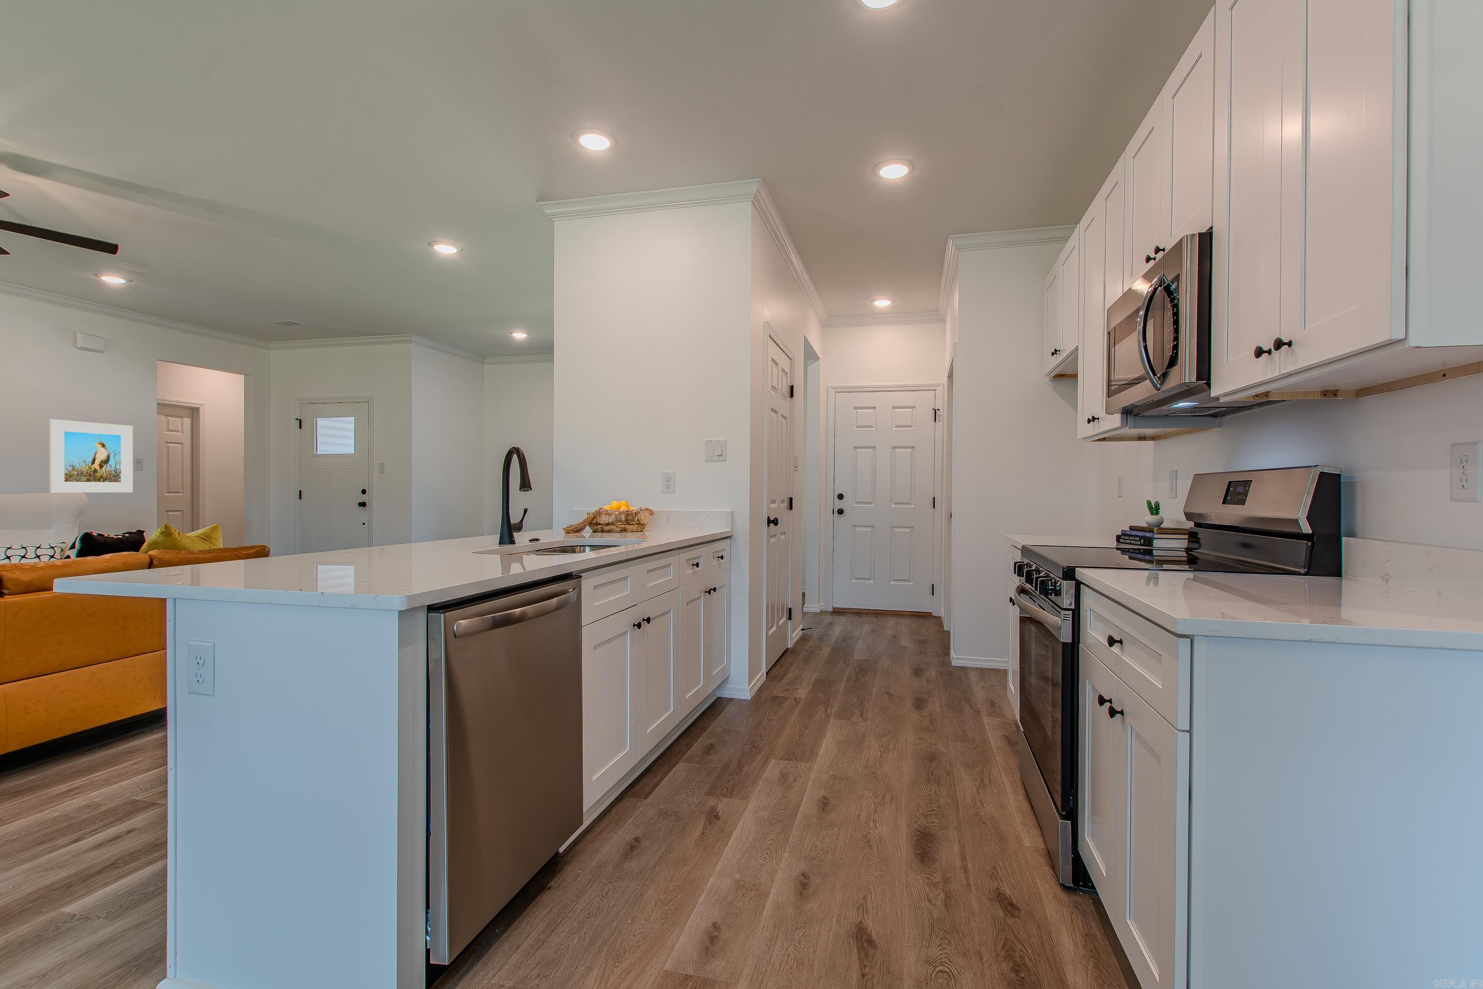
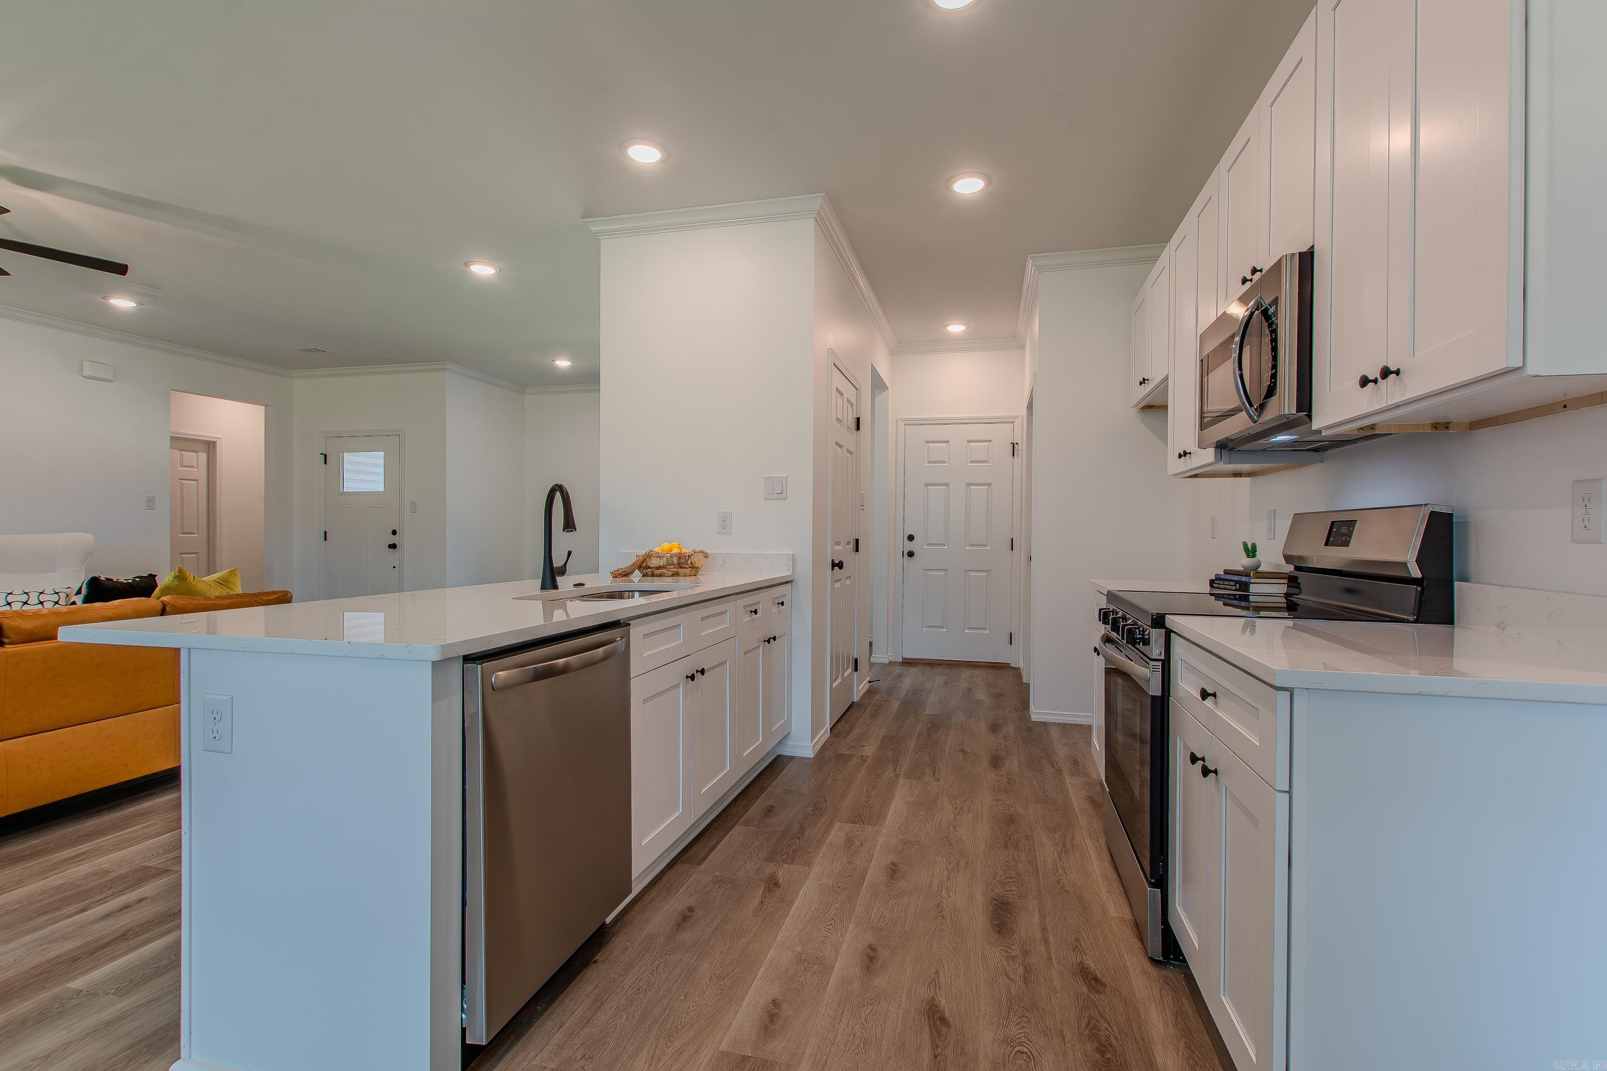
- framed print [49,418,134,493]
